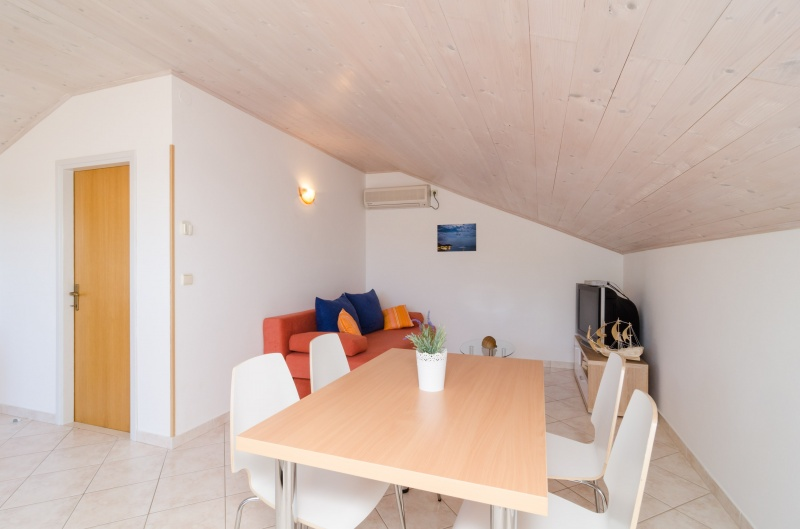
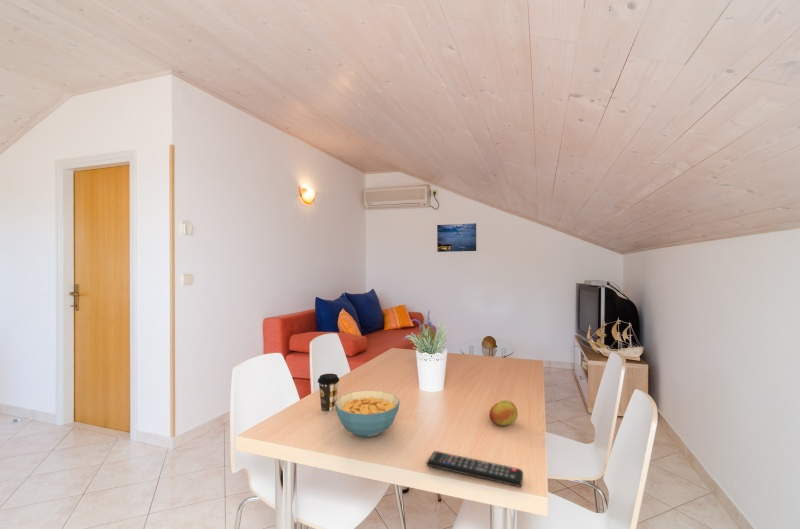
+ cereal bowl [335,390,401,438]
+ fruit [488,399,519,427]
+ remote control [425,450,524,488]
+ coffee cup [317,373,340,413]
